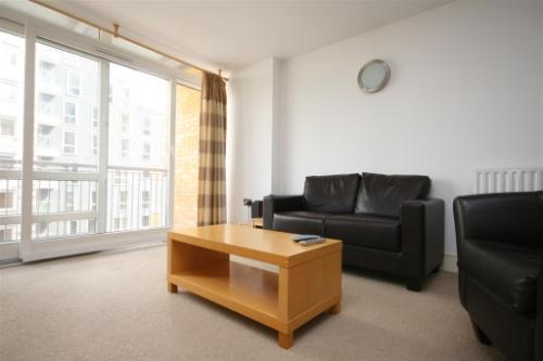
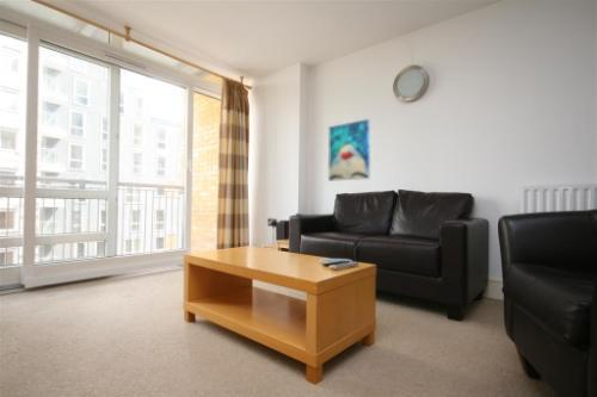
+ wall art [327,118,371,182]
